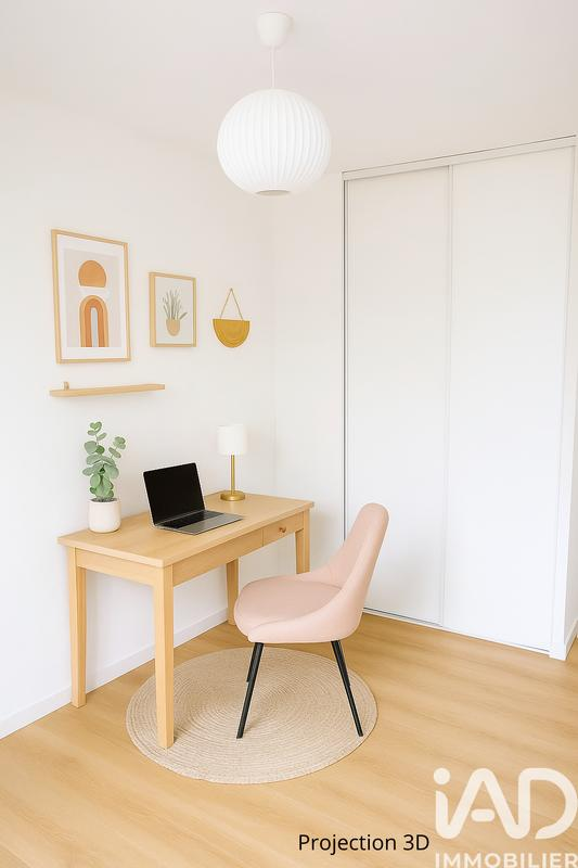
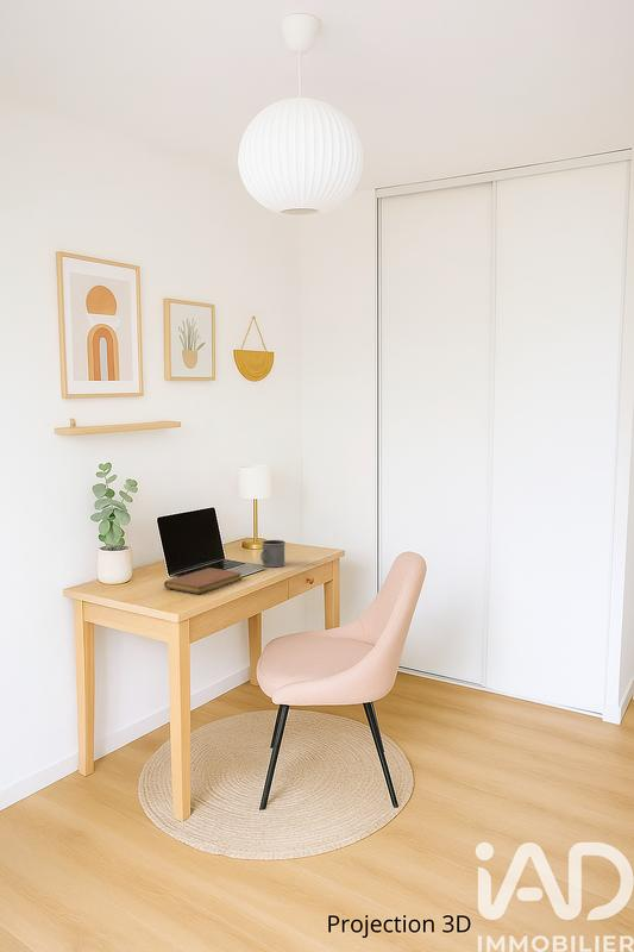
+ mug [259,539,287,568]
+ notebook [163,566,243,595]
